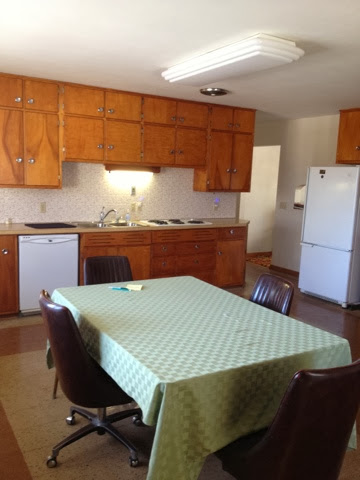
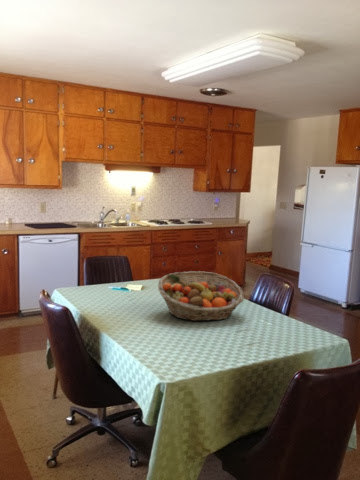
+ fruit basket [157,270,245,322]
